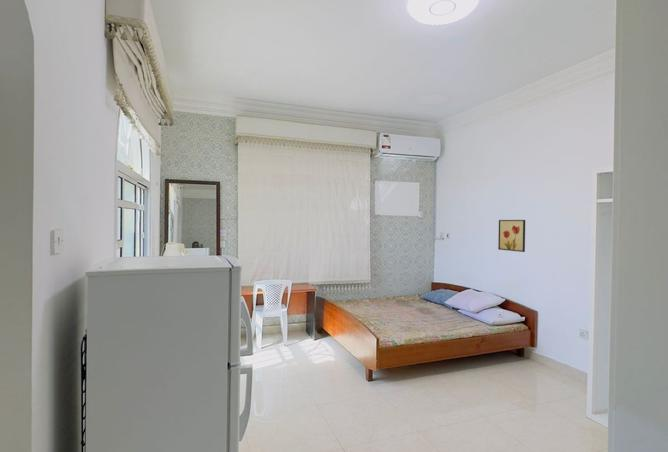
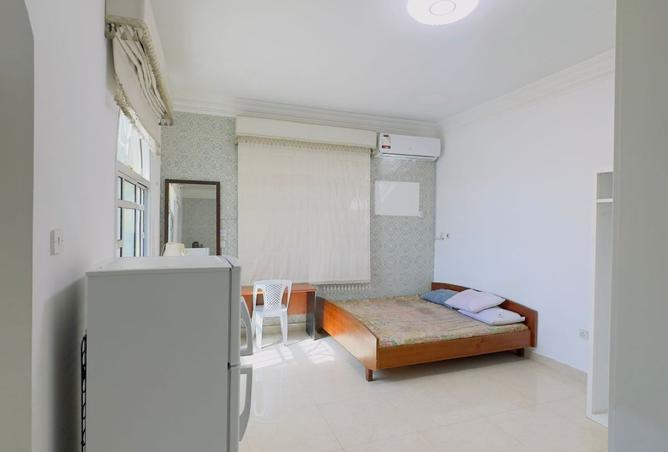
- wall art [497,219,526,253]
